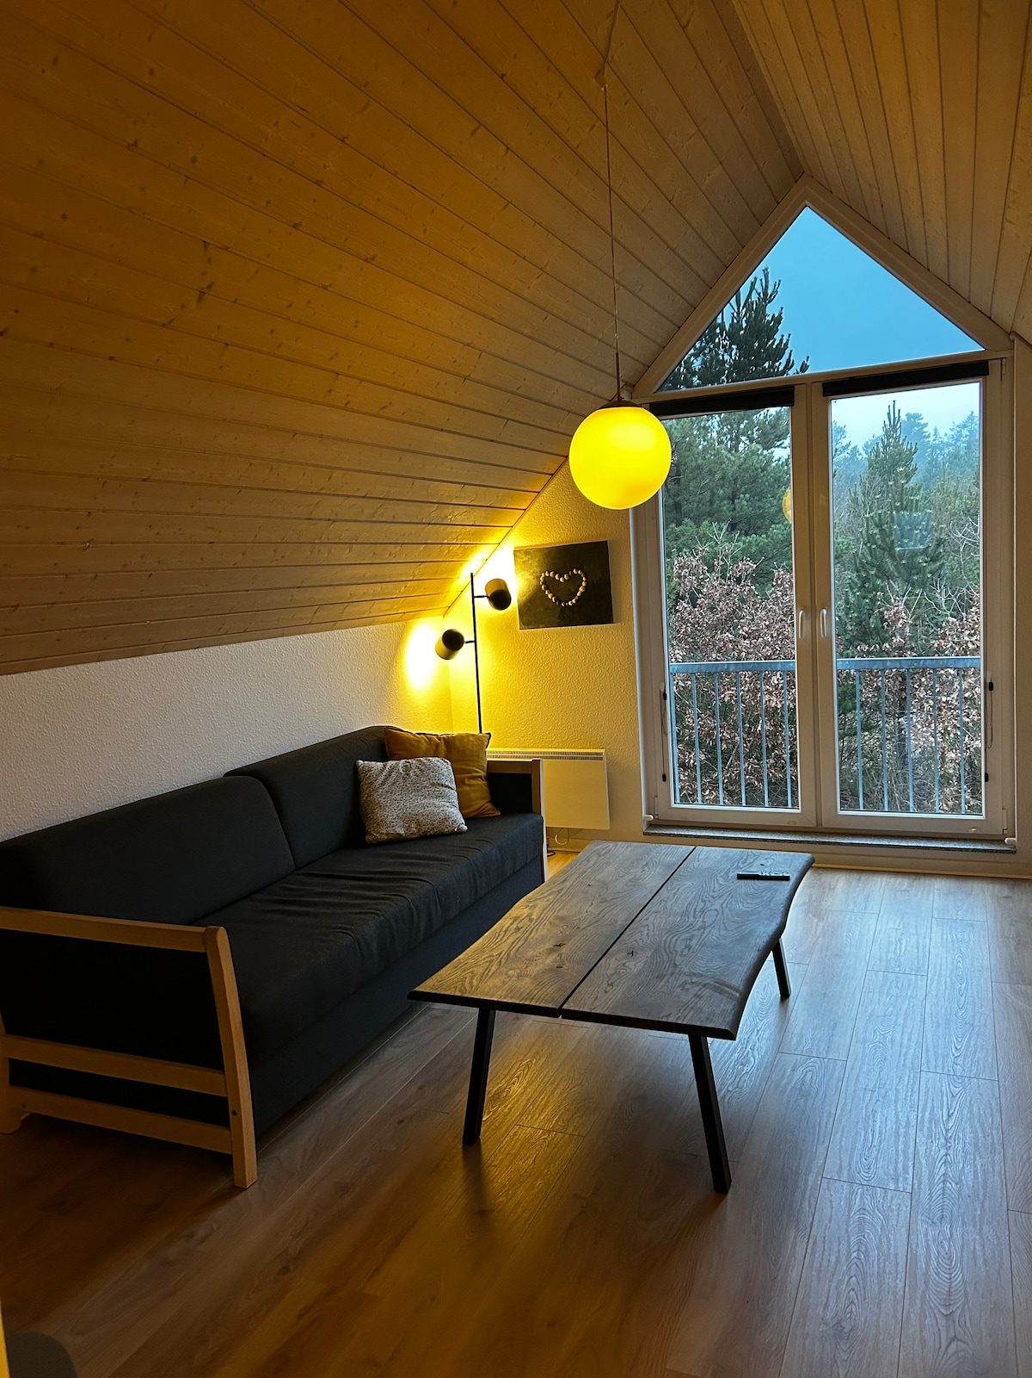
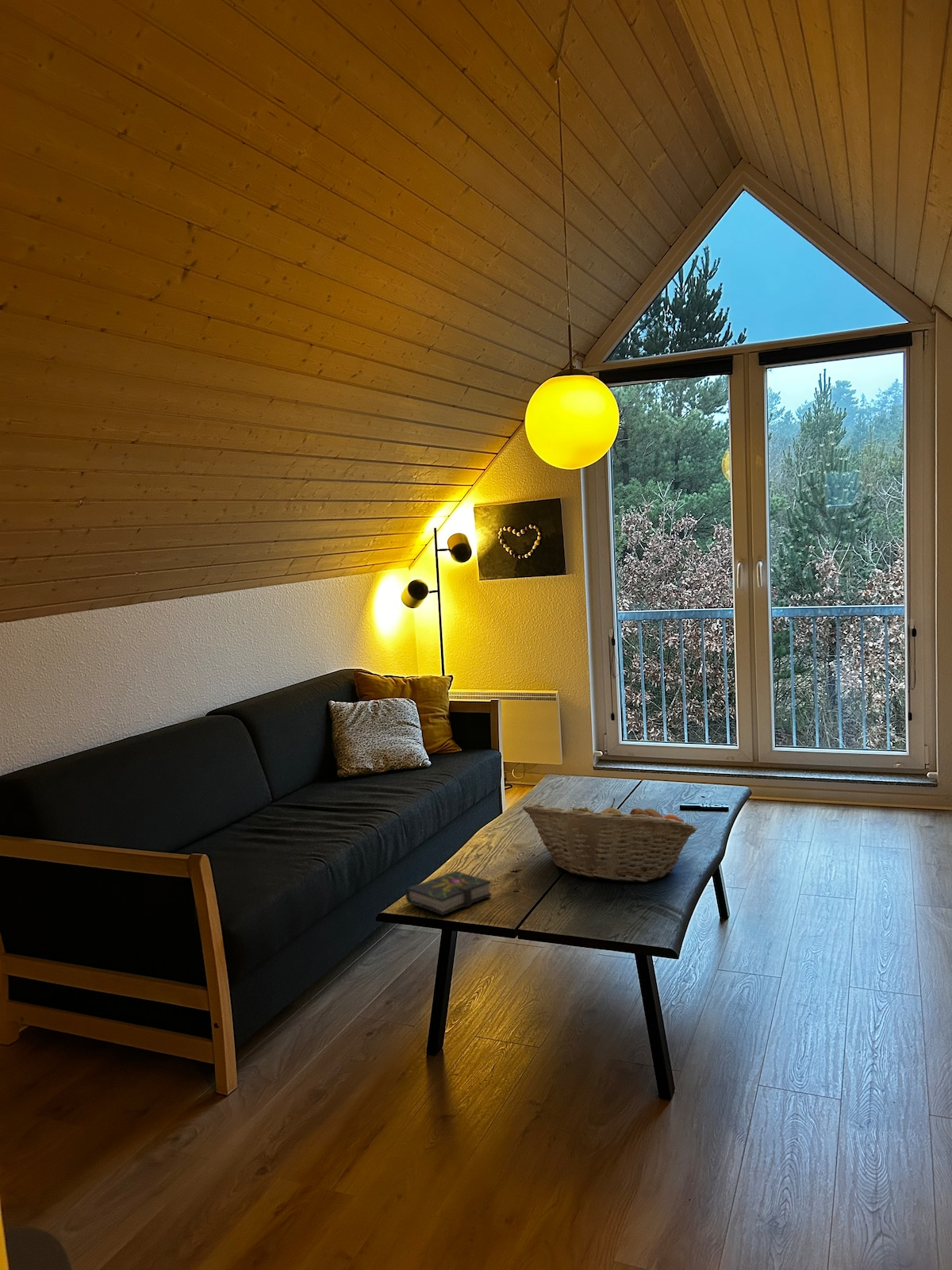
+ fruit basket [522,798,698,883]
+ book [405,870,493,916]
